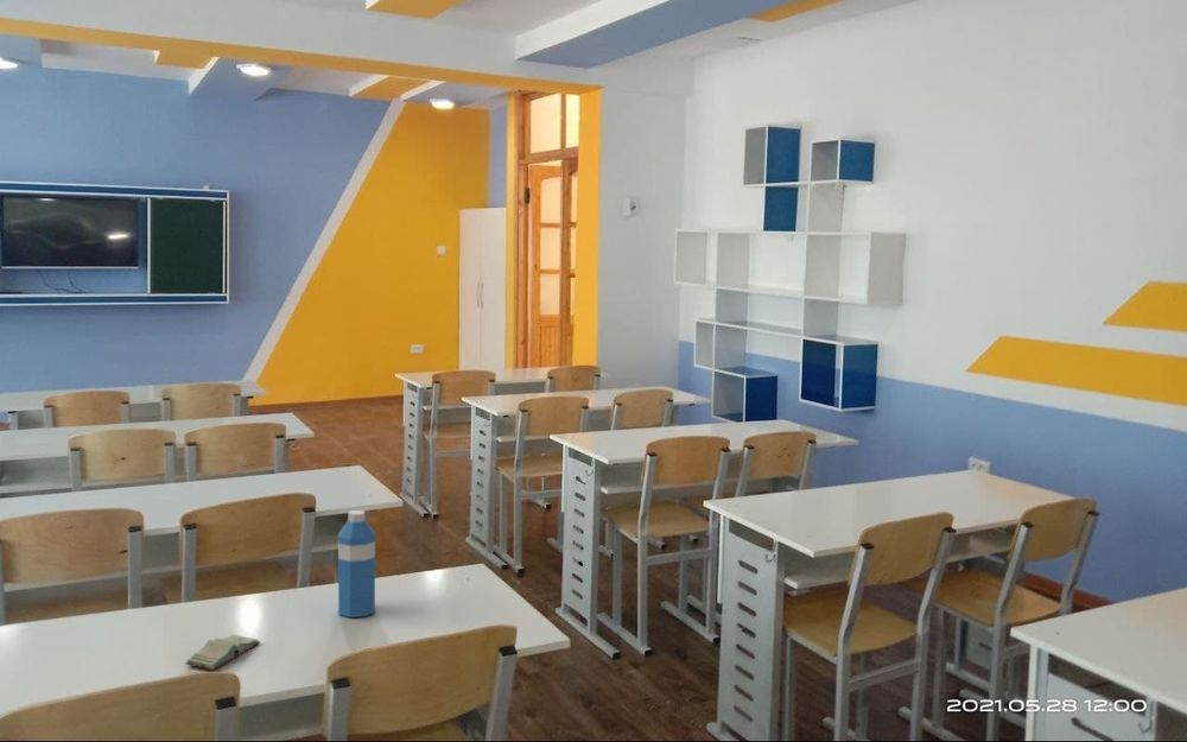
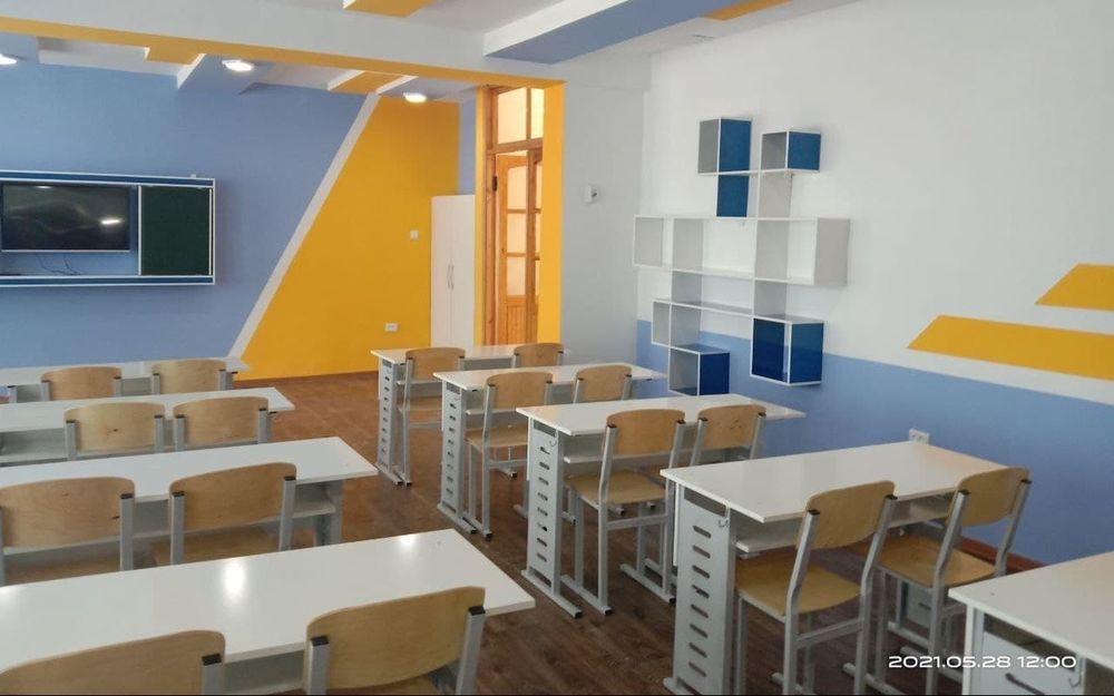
- water bottle [337,509,376,619]
- book [184,634,261,671]
